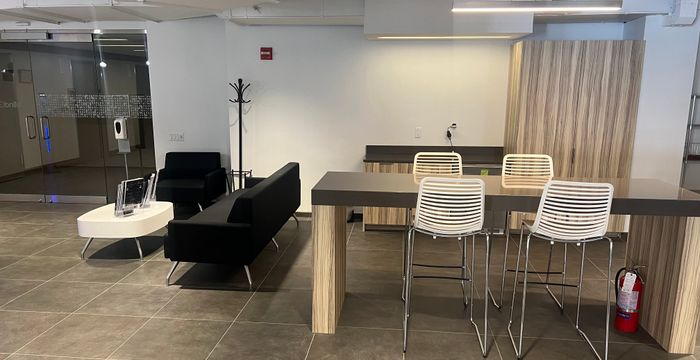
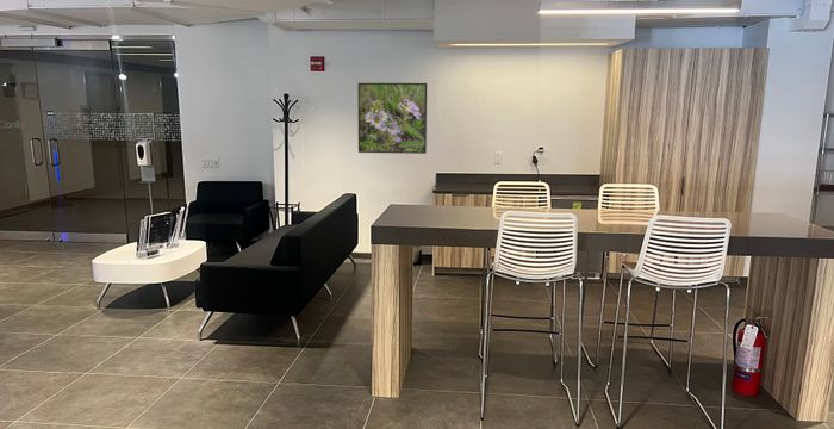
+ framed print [356,82,428,155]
